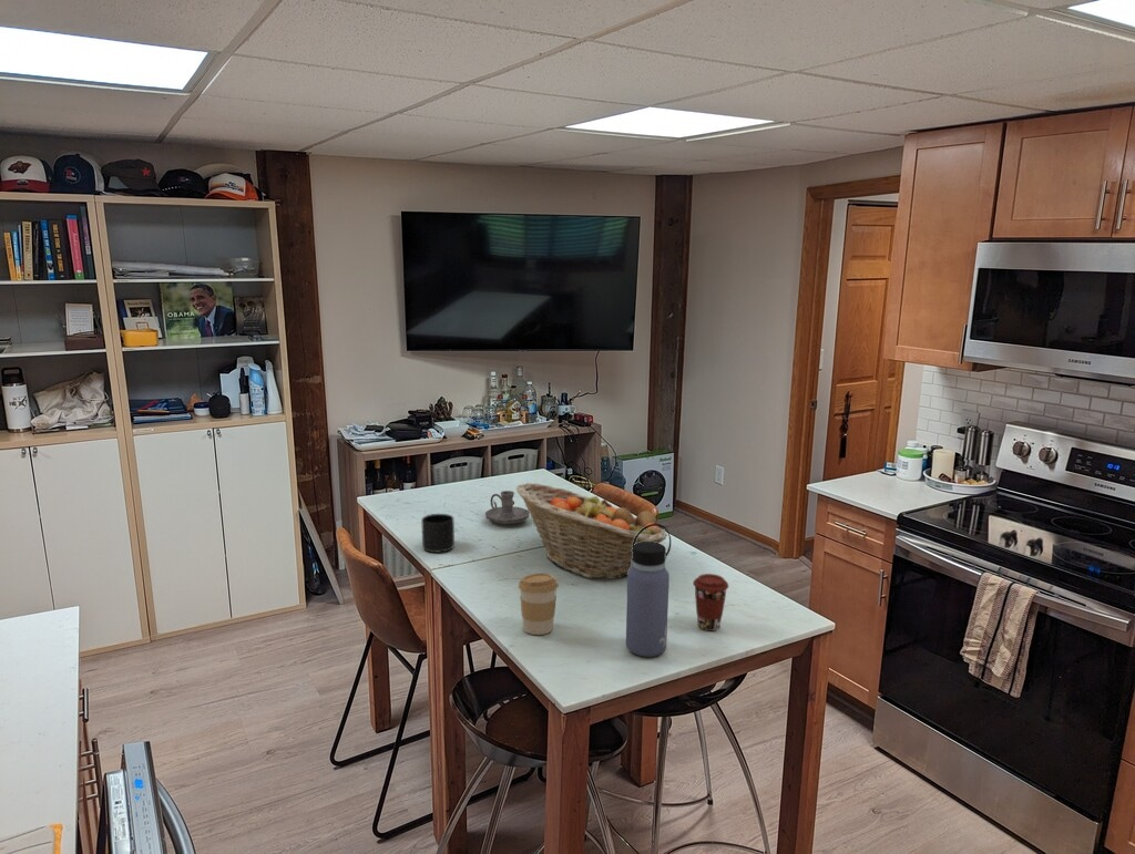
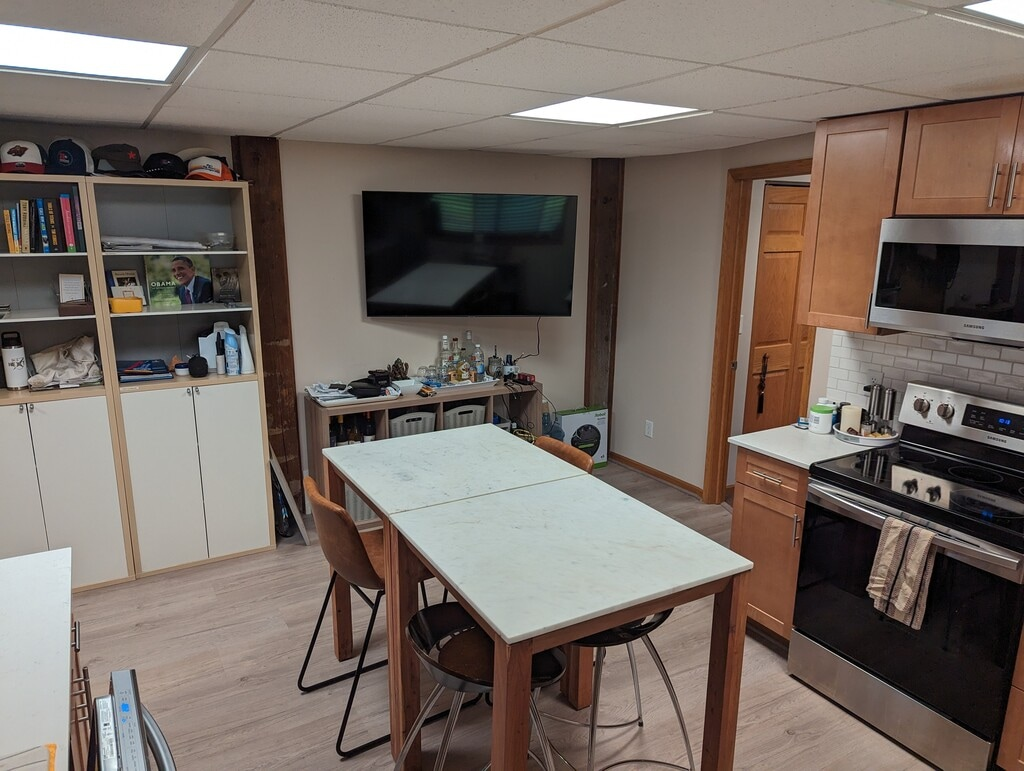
- candle holder [484,490,531,525]
- mug [420,513,456,554]
- water bottle [625,523,672,658]
- coffee cup [692,573,729,631]
- fruit basket [515,482,668,579]
- coffee cup [517,573,560,636]
